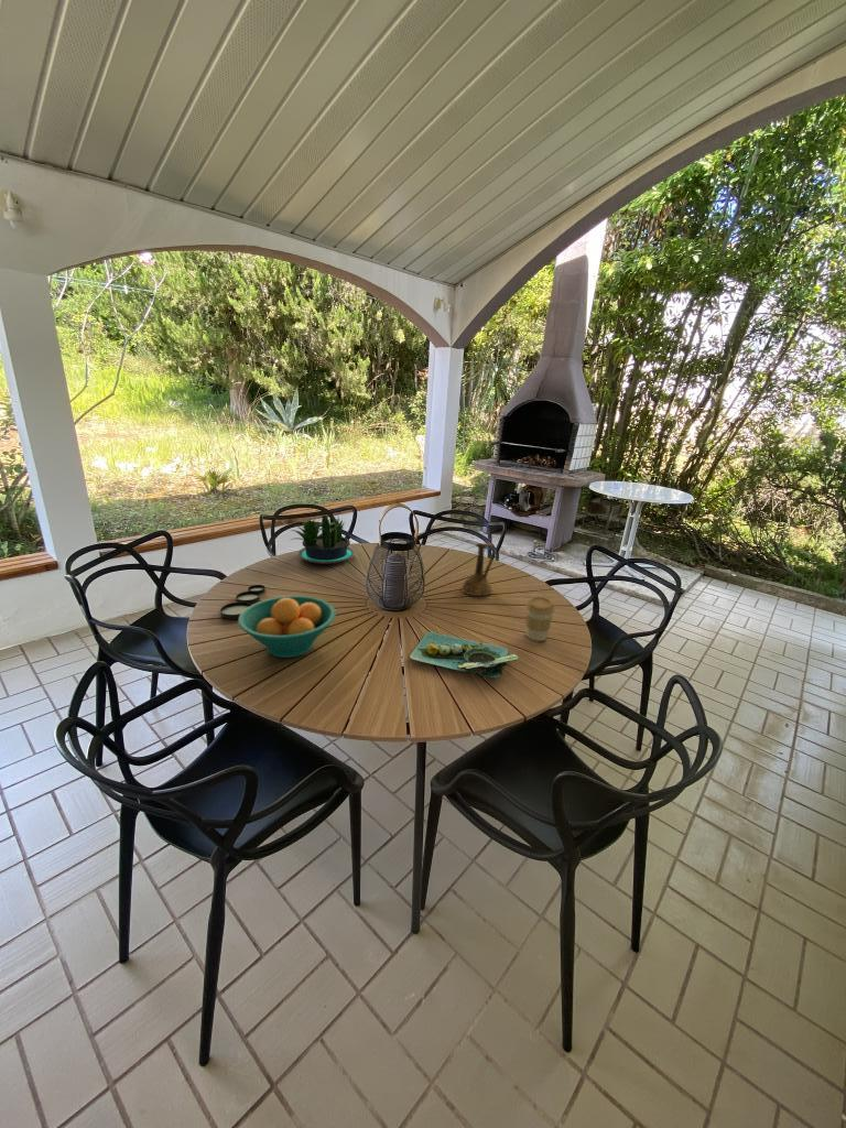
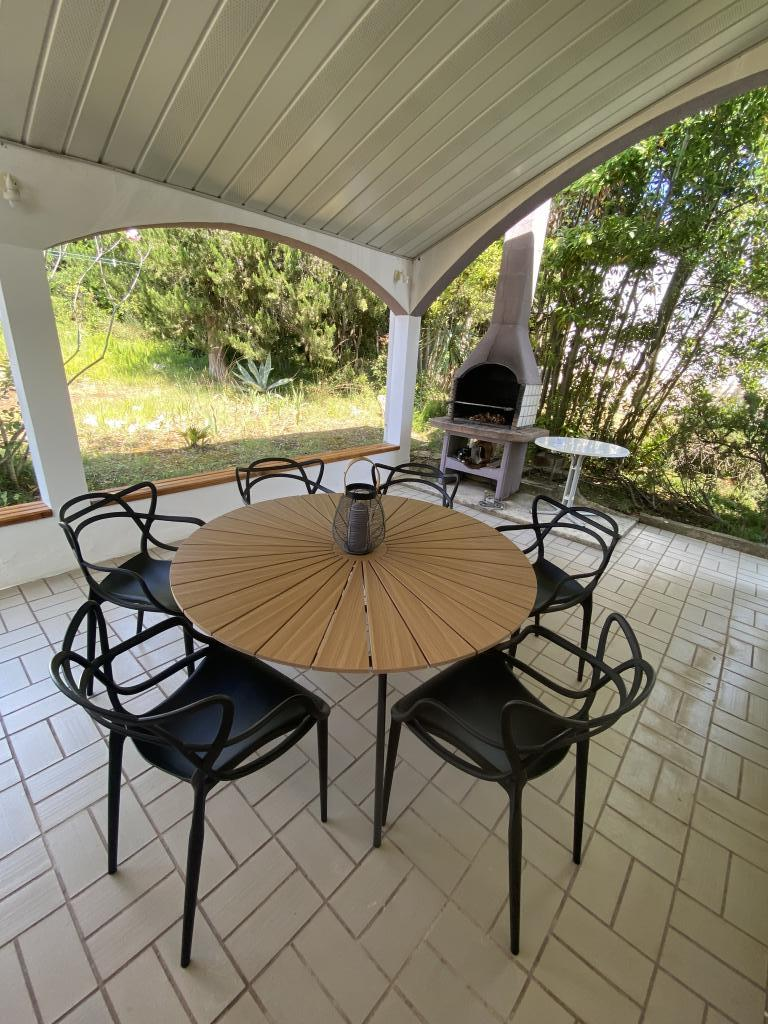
- pitcher [460,542,497,597]
- coffee cup [524,595,556,642]
- fruit bowl [237,595,337,659]
- platter [408,631,519,680]
- plate [219,584,267,620]
- potted plant [289,514,356,565]
